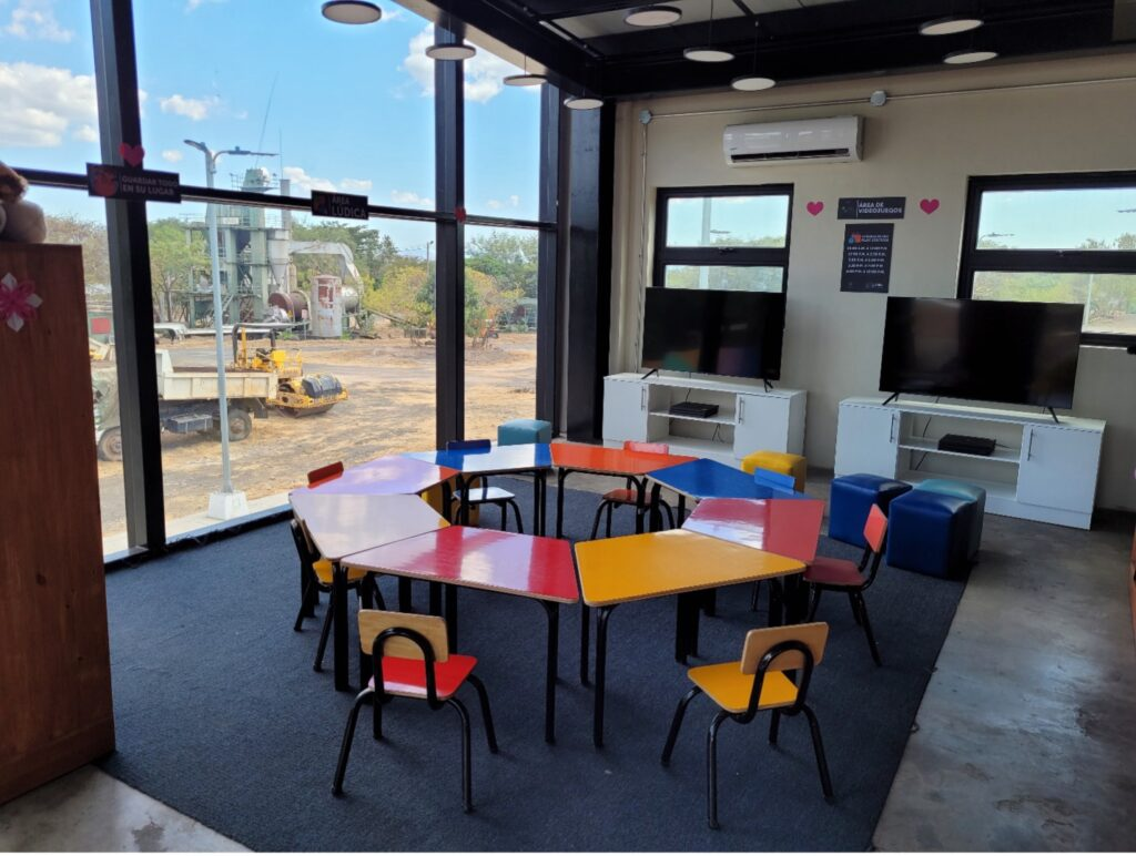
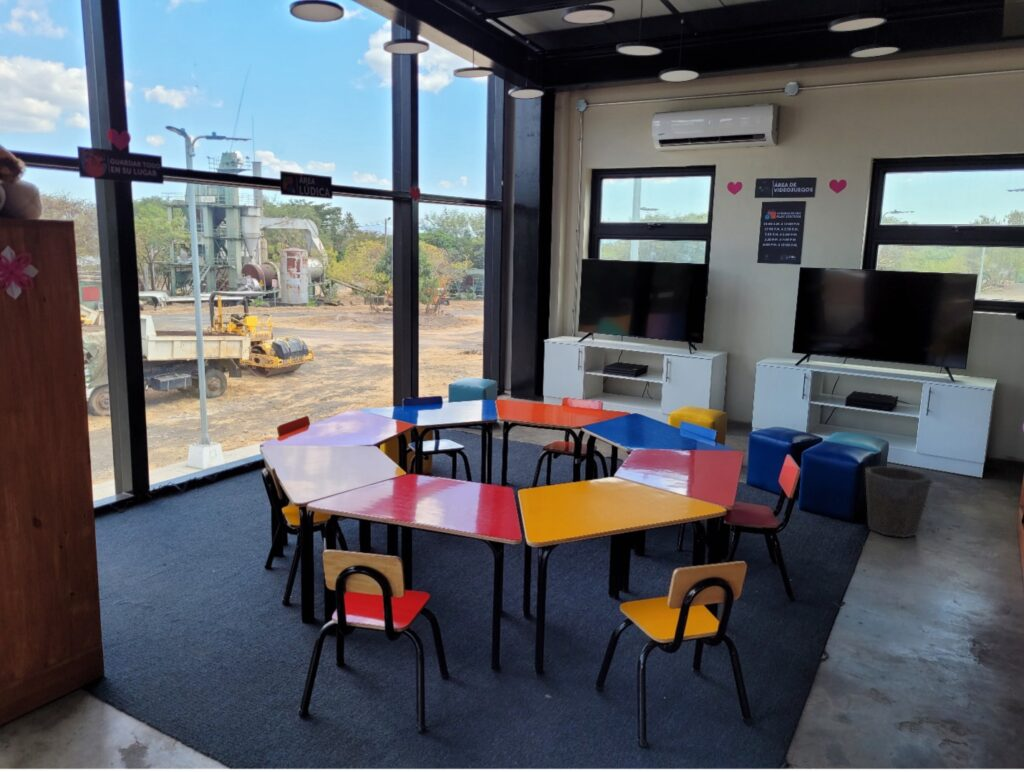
+ waste bin [864,465,933,539]
